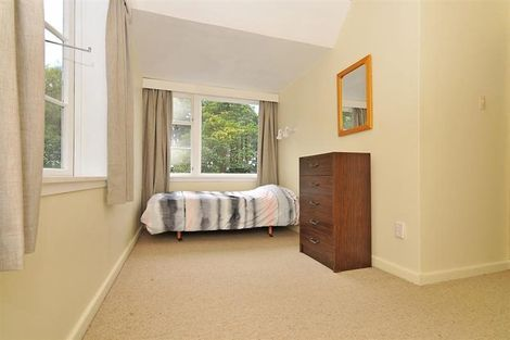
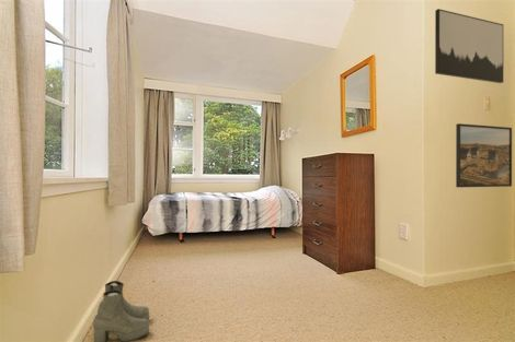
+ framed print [455,122,513,188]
+ wall art [434,8,504,84]
+ boots [92,280,150,342]
